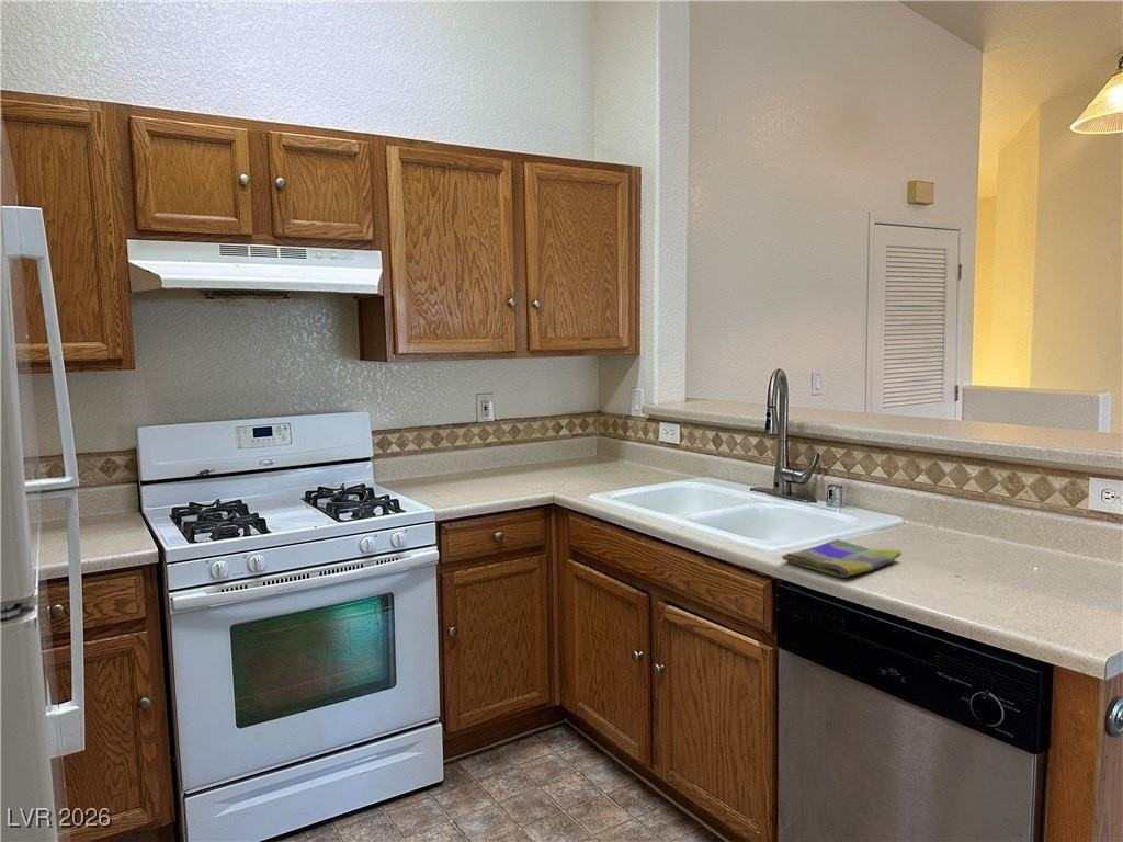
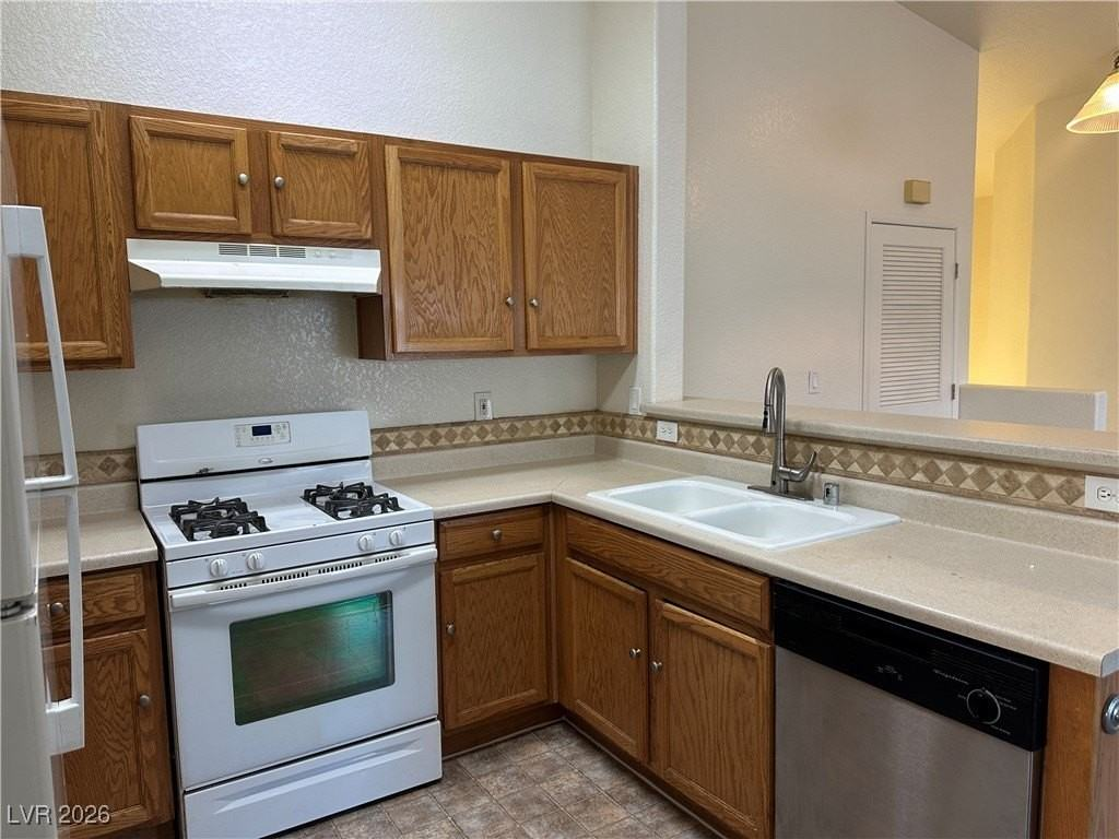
- dish towel [781,538,903,579]
